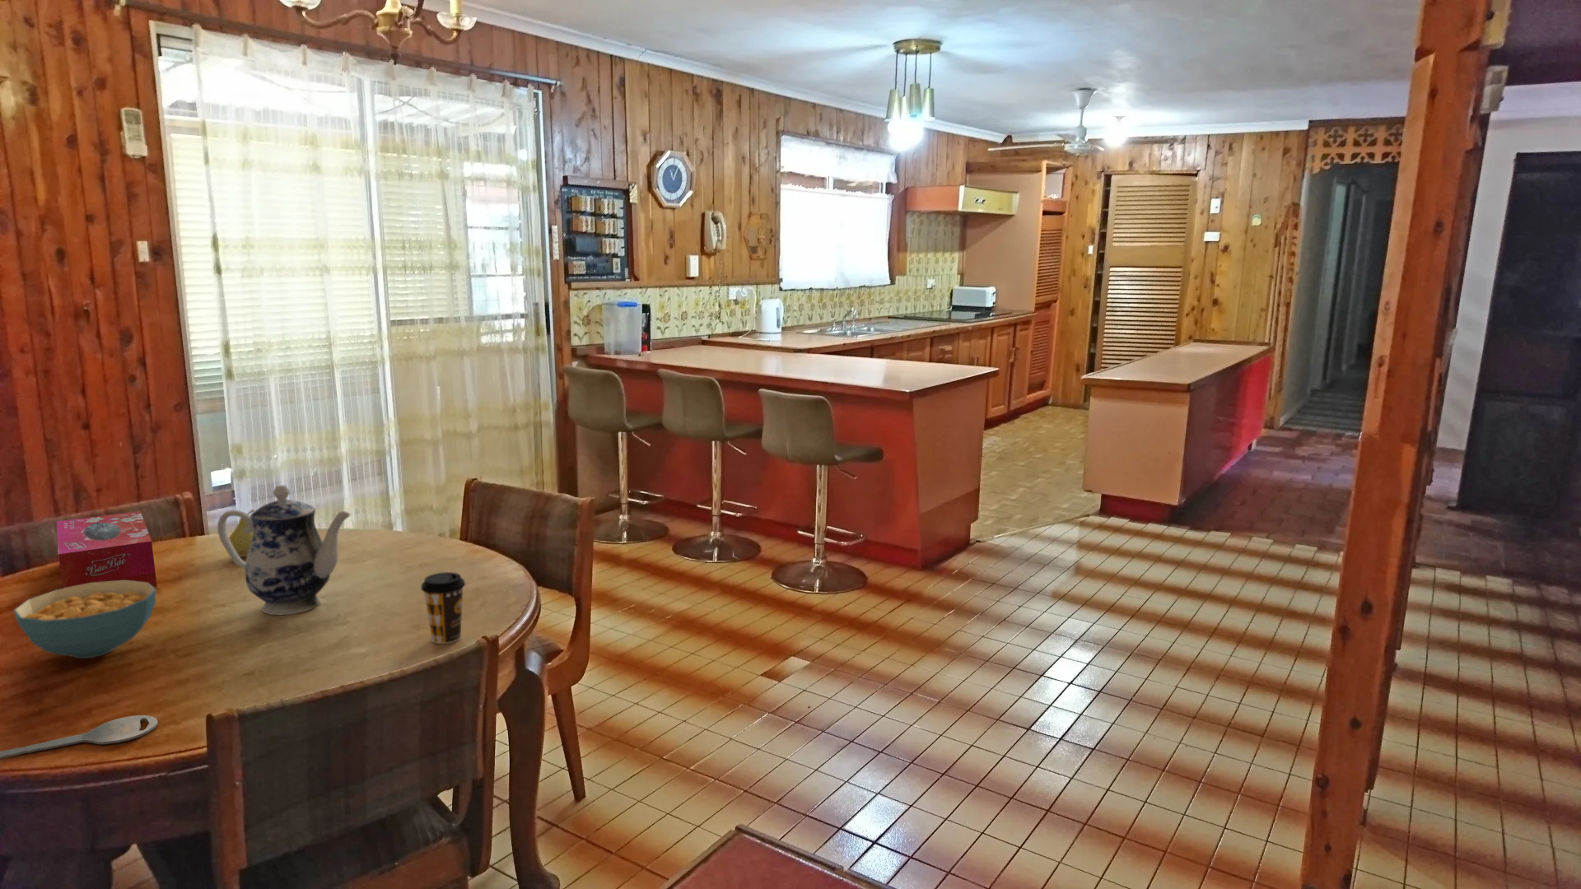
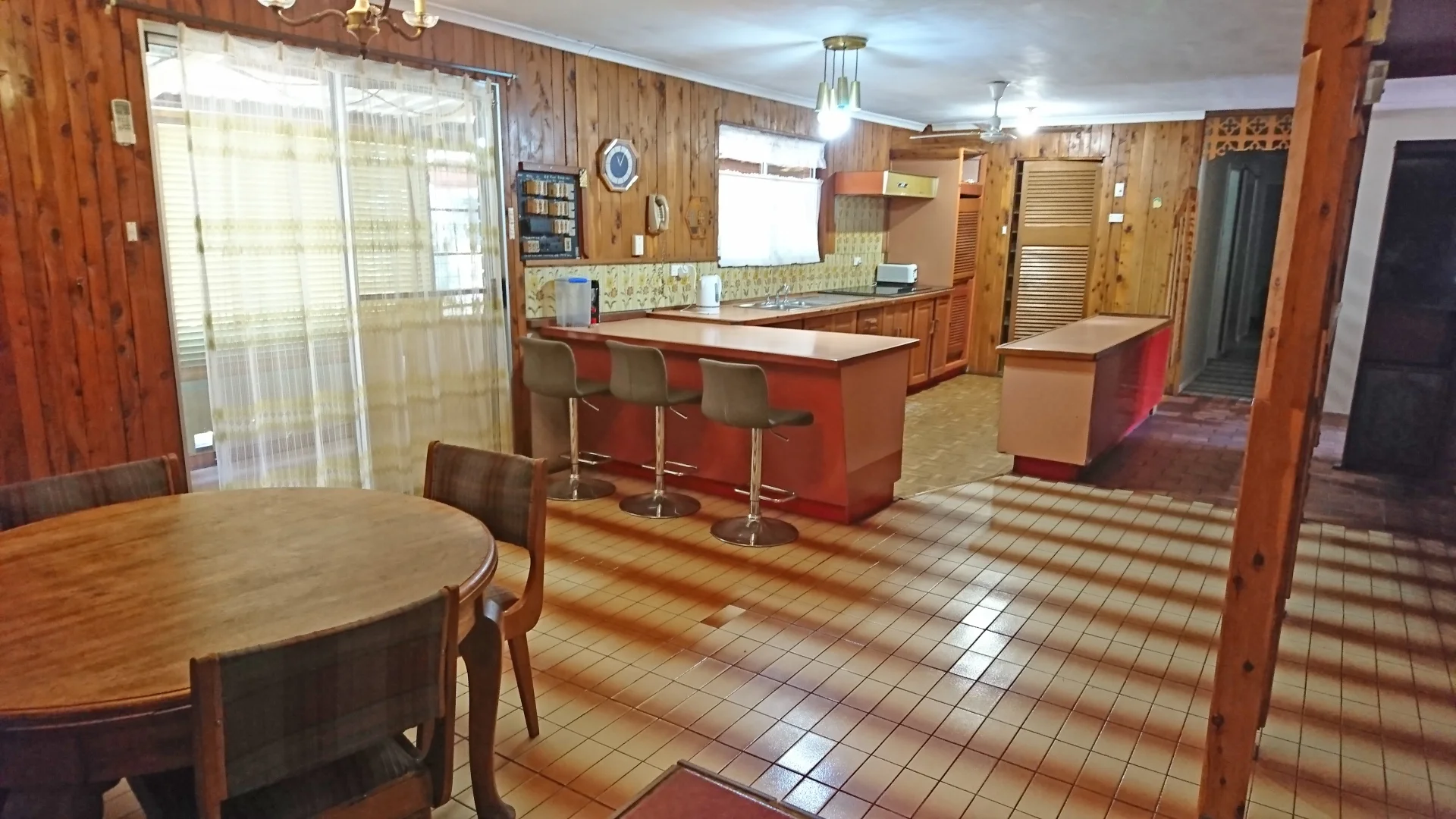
- fruit [229,509,255,557]
- key [0,714,159,760]
- teapot [216,484,351,615]
- cereal bowl [12,581,157,659]
- coffee cup [420,571,466,645]
- tissue box [56,510,159,588]
